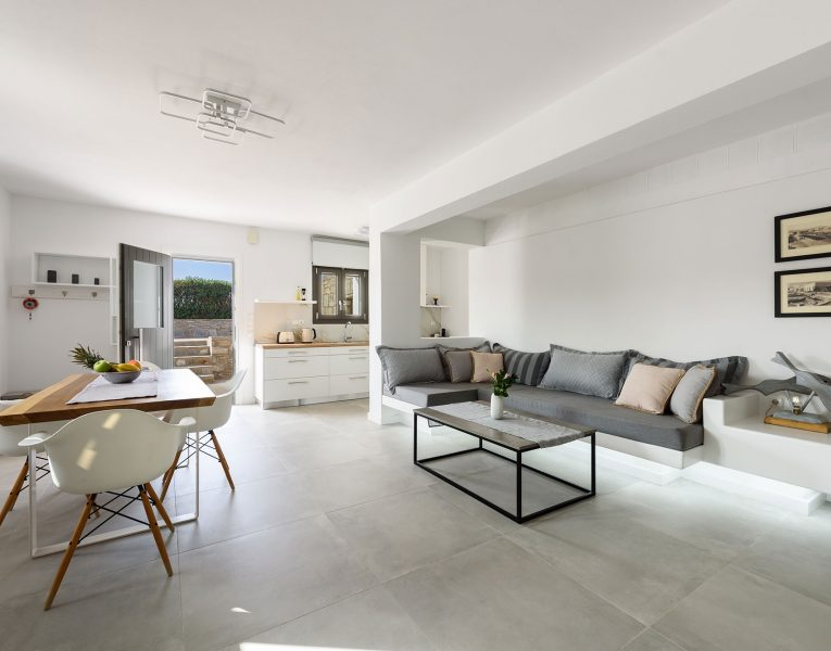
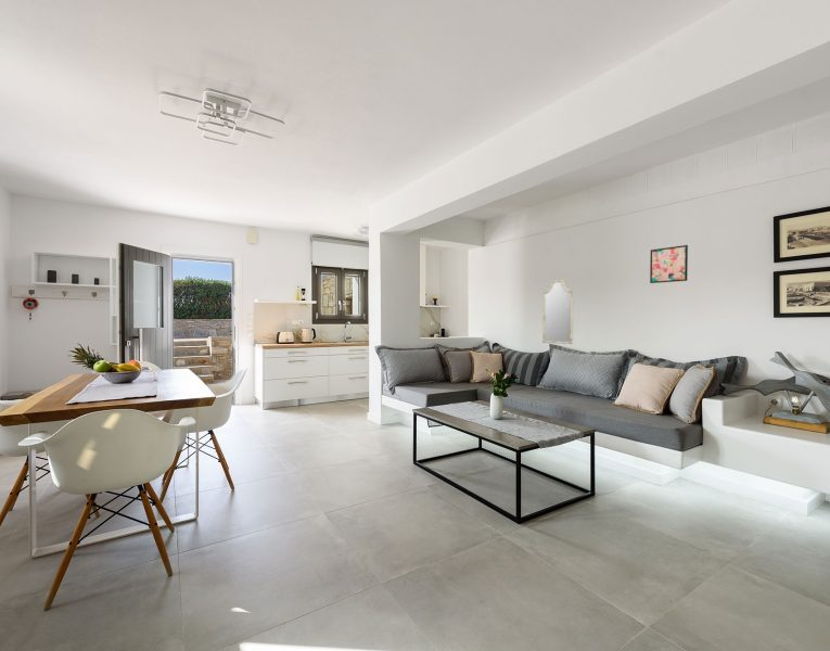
+ home mirror [541,279,574,345]
+ wall art [649,244,689,284]
